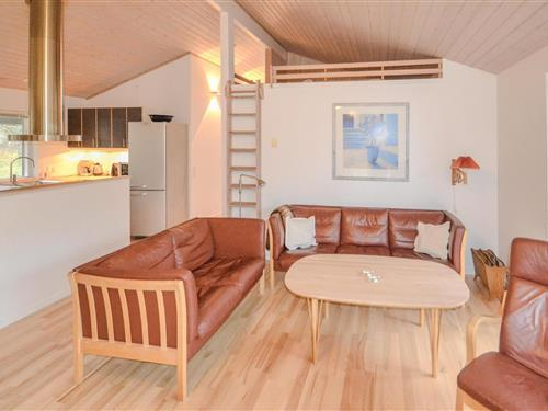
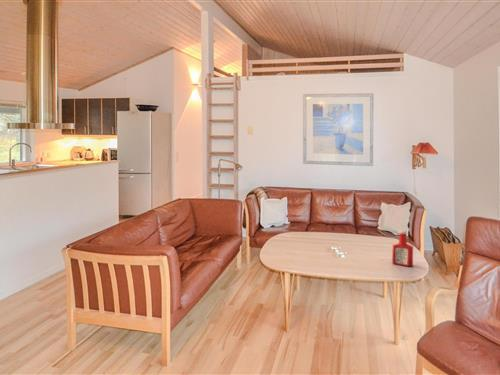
+ soap bottle [391,230,414,267]
